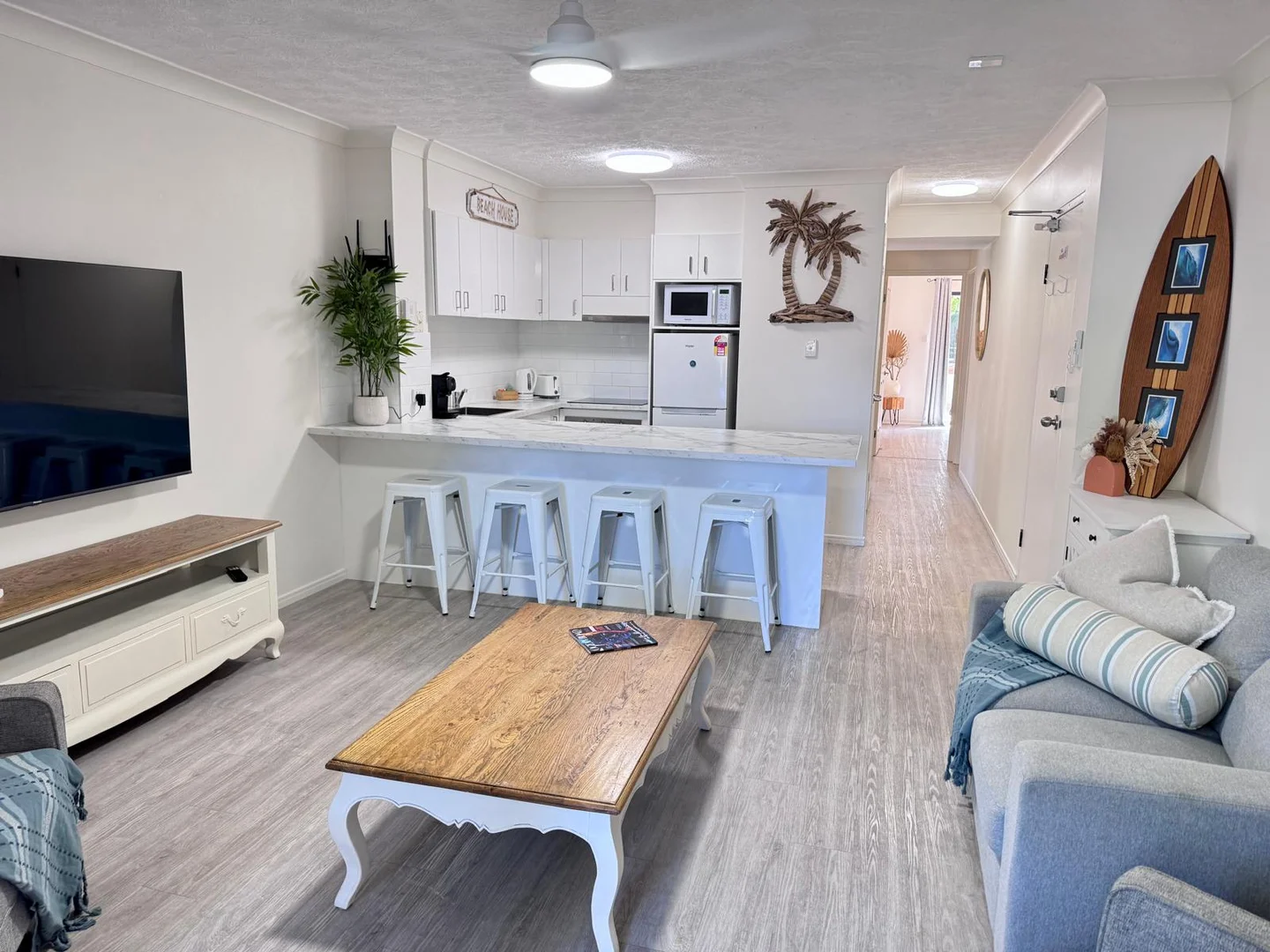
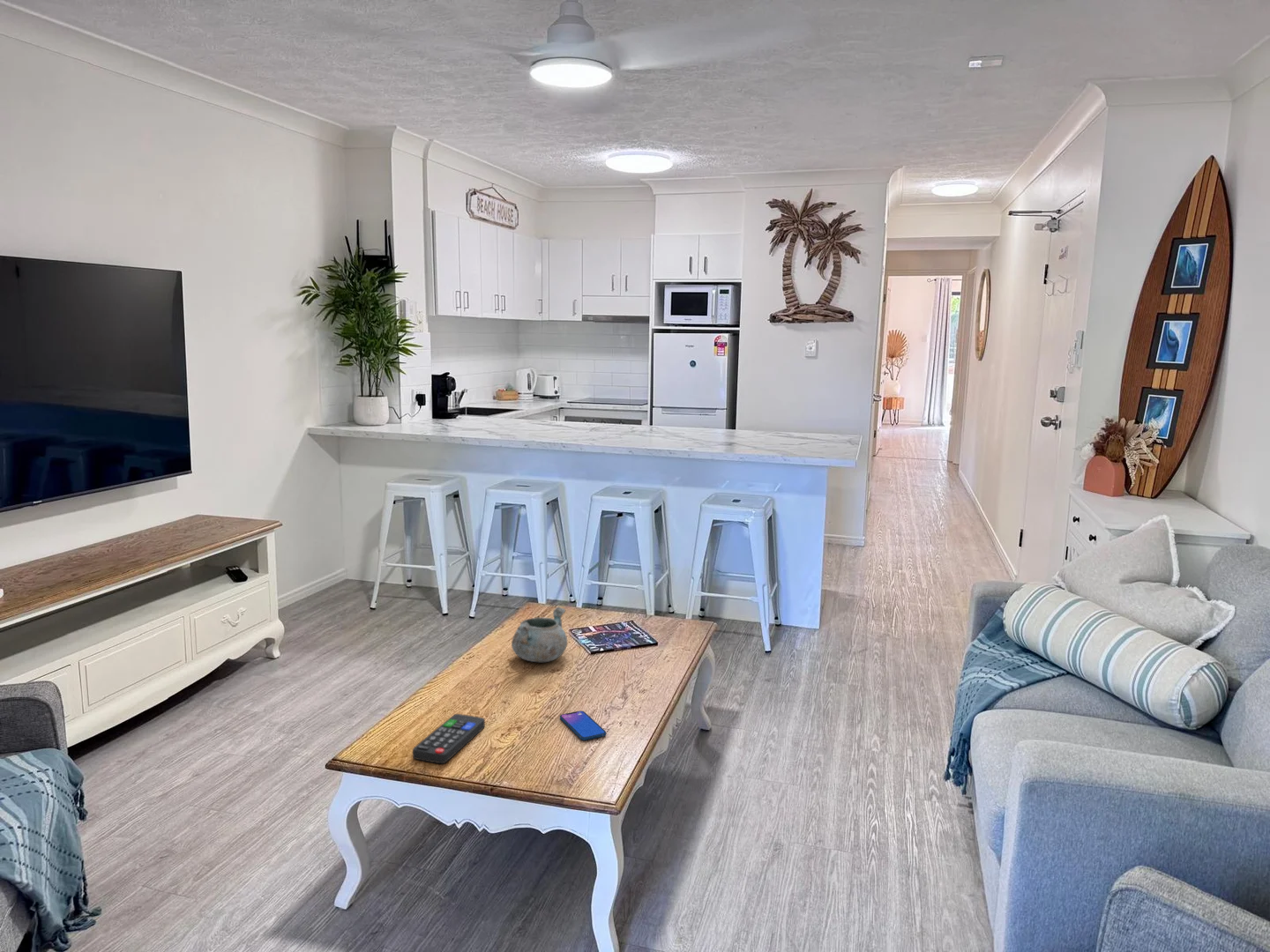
+ decorative bowl [511,606,568,663]
+ smartphone [559,710,607,741]
+ remote control [412,713,486,764]
